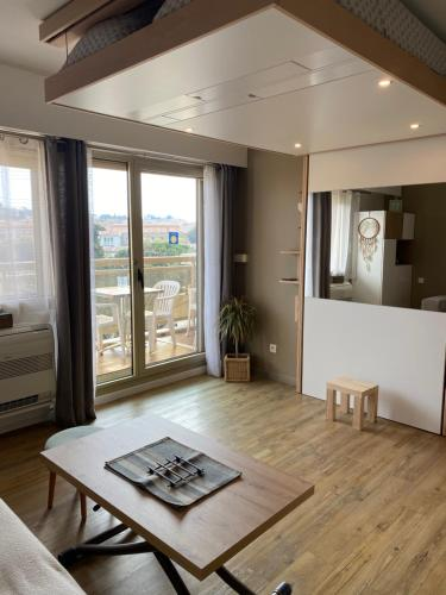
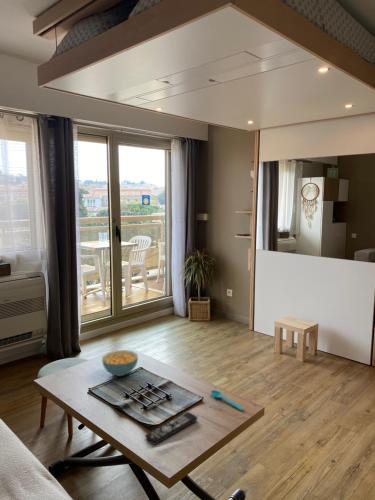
+ spoon [210,389,245,412]
+ remote control [144,411,198,446]
+ cereal bowl [101,349,139,377]
